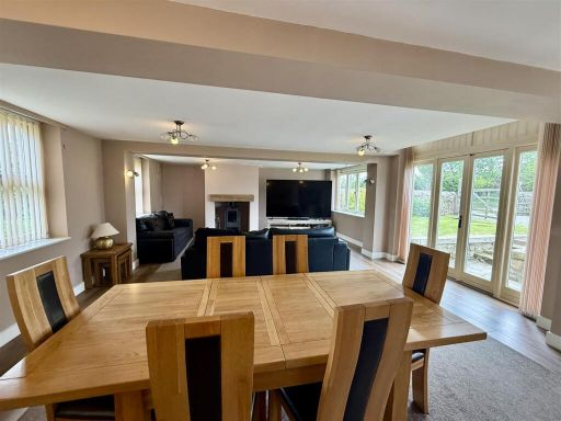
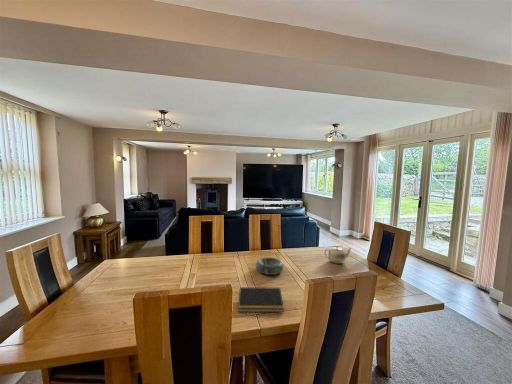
+ teapot [324,245,353,265]
+ decorative bowl [255,257,285,276]
+ notepad [237,286,285,313]
